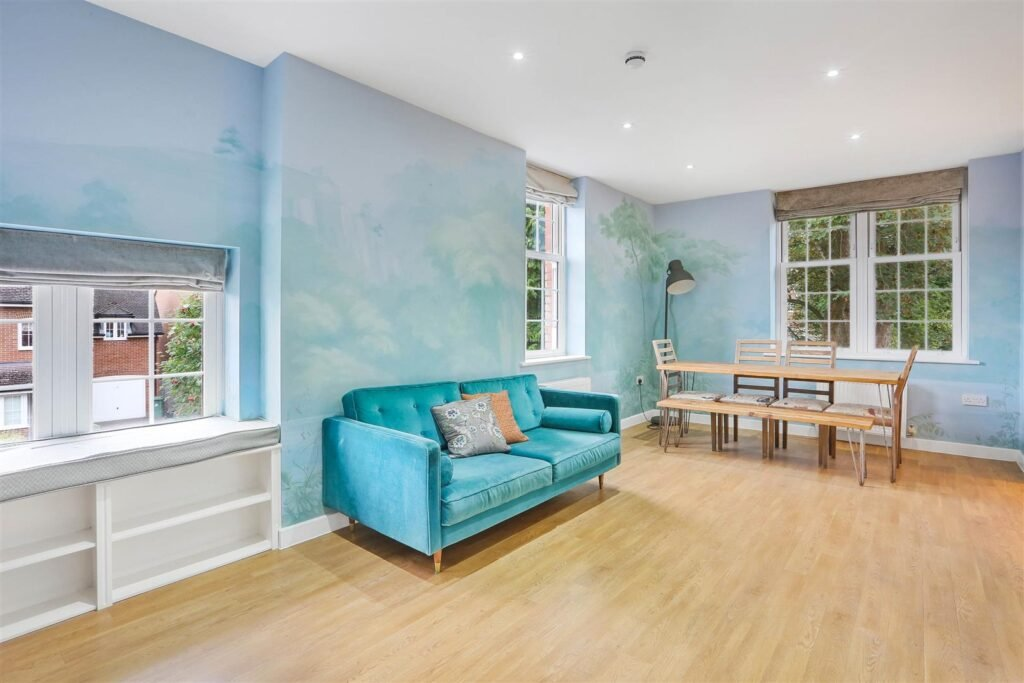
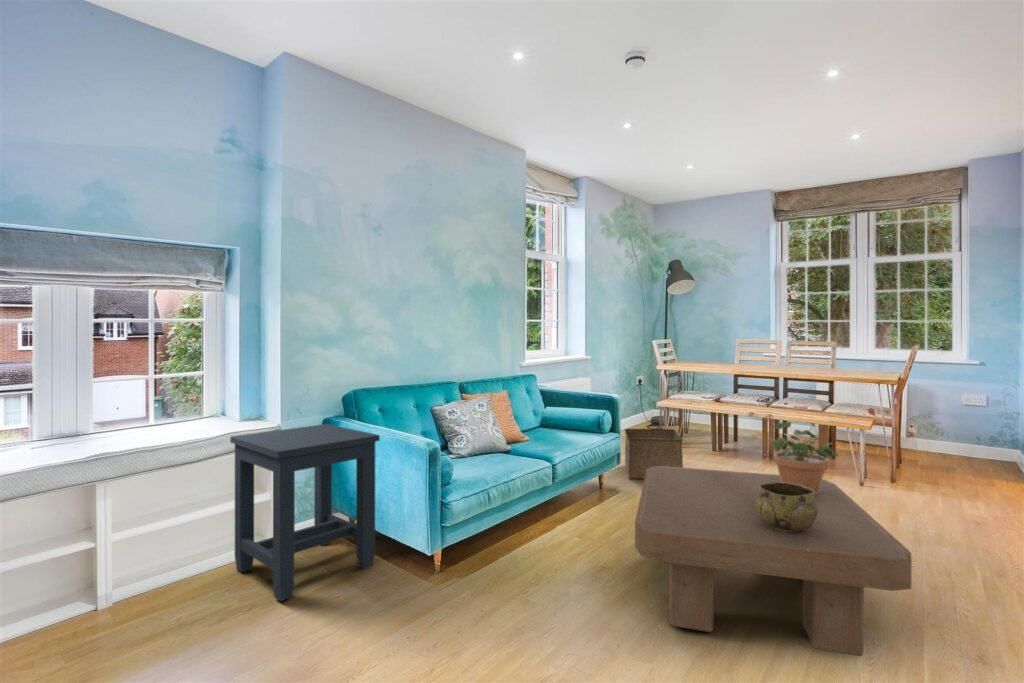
+ coffee table [634,466,912,657]
+ decorative bowl [755,482,818,532]
+ potted plant [767,420,840,494]
+ storage bin [624,428,684,480]
+ side table [229,423,381,602]
